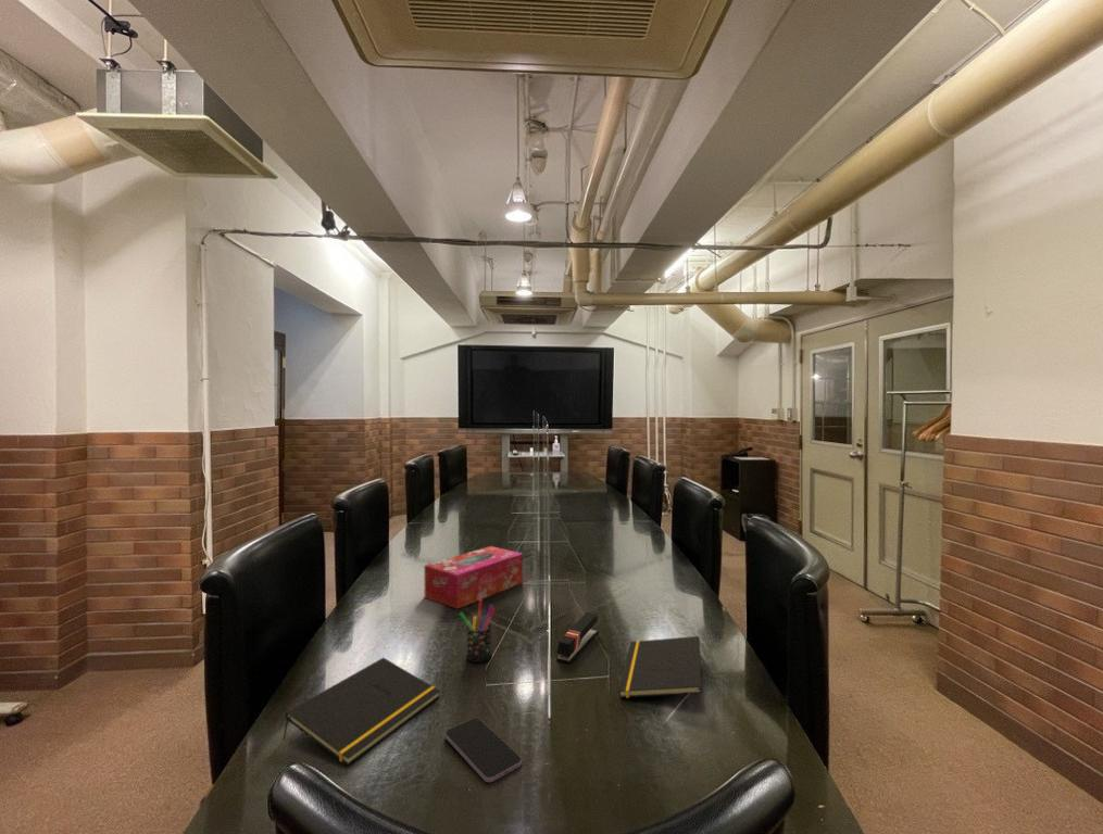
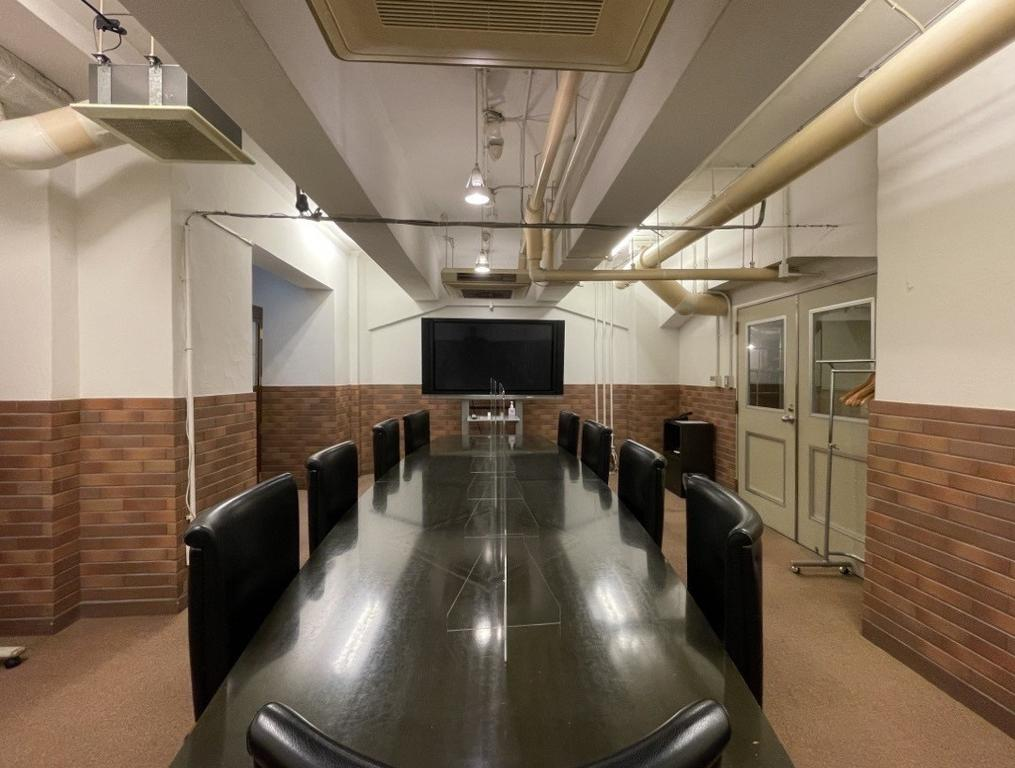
- notepad [617,635,703,699]
- tissue box [424,545,524,610]
- smartphone [444,717,523,783]
- notepad [281,657,441,767]
- pen holder [459,599,496,664]
- stapler [555,611,599,665]
